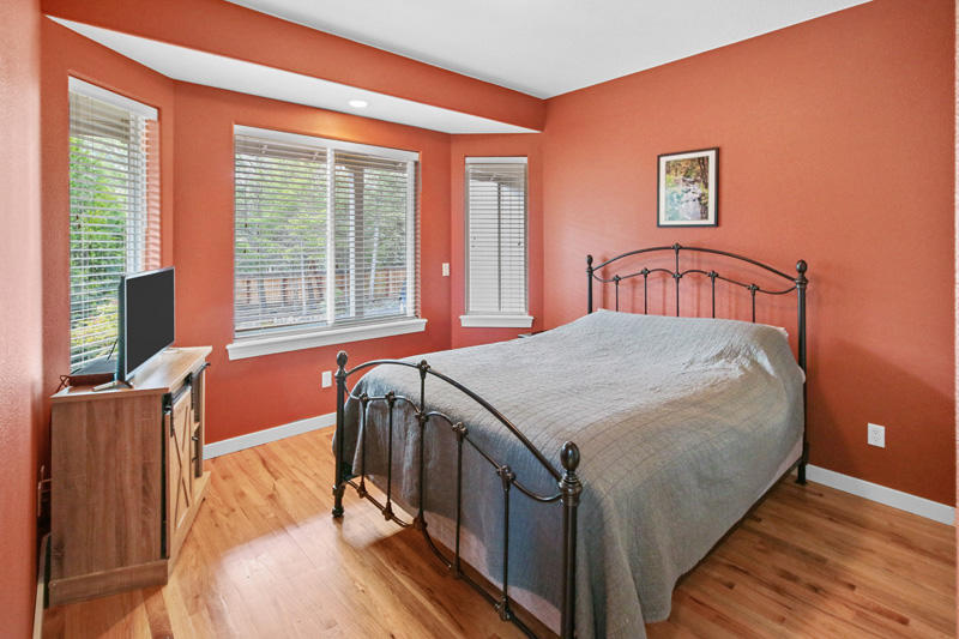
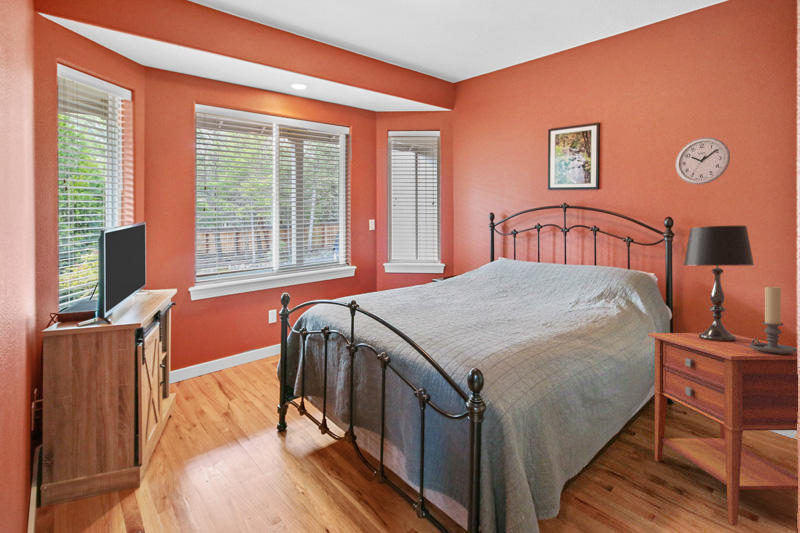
+ candle holder [750,285,797,355]
+ table lamp [683,225,755,342]
+ wall clock [674,136,731,185]
+ nightstand [647,332,799,527]
